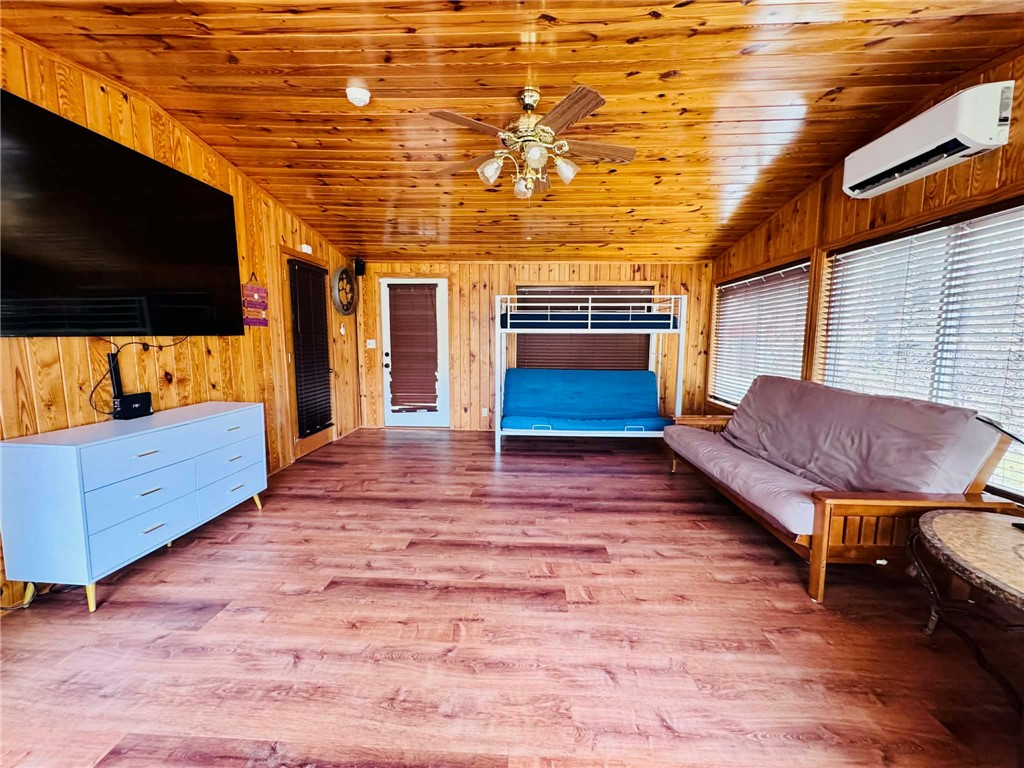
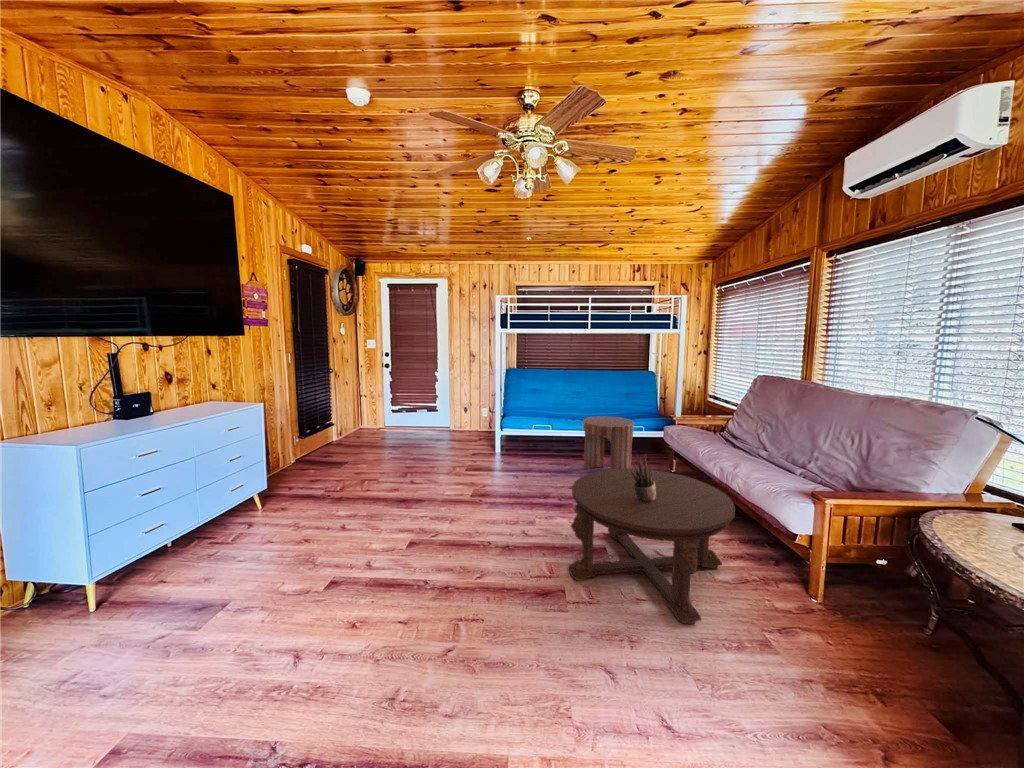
+ side table [582,415,635,471]
+ potted plant [631,452,656,502]
+ coffee table [567,468,736,625]
